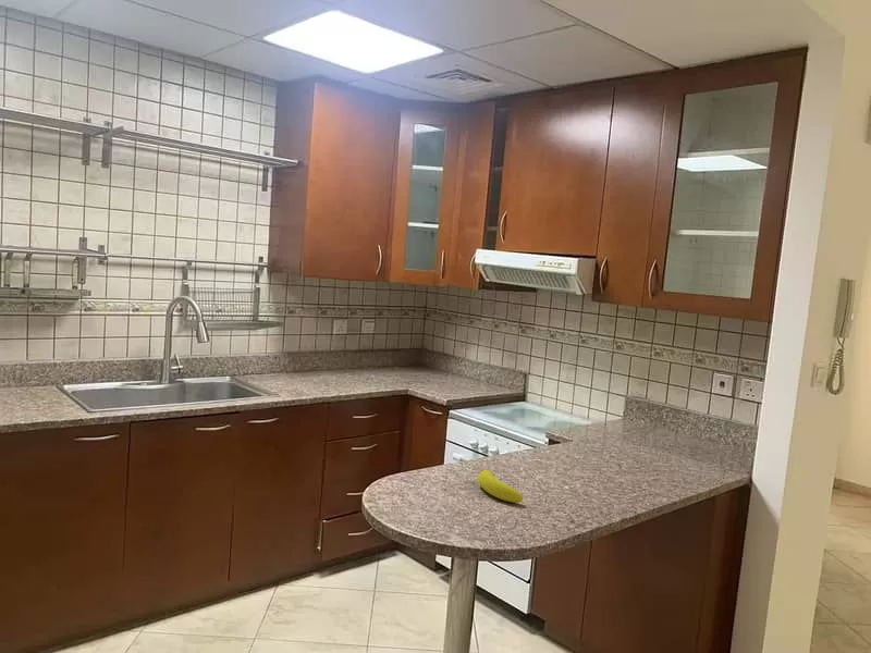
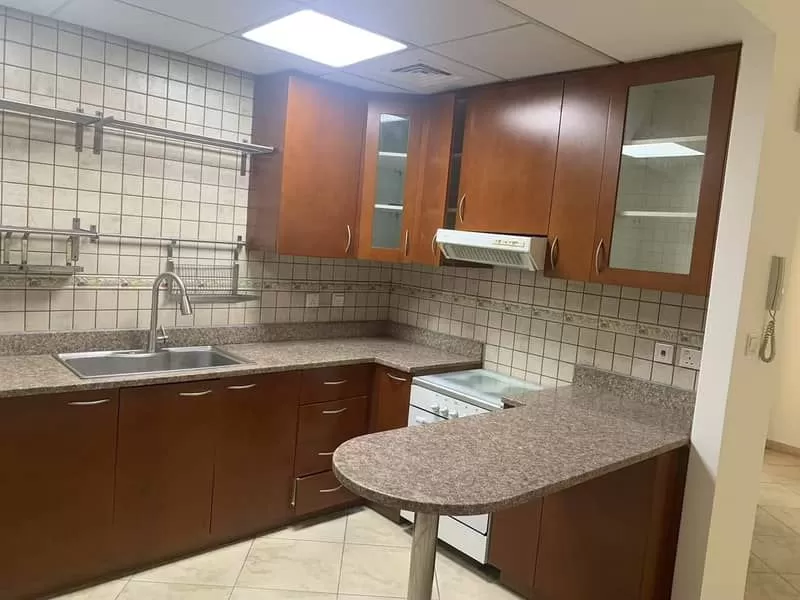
- fruit [477,469,524,504]
